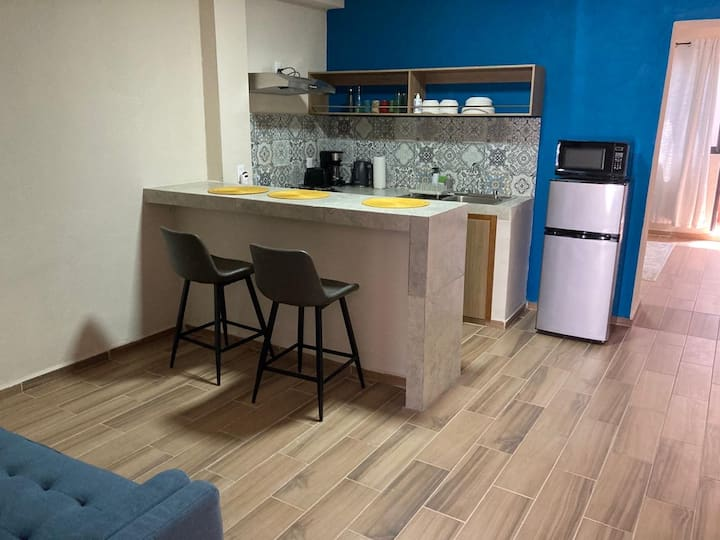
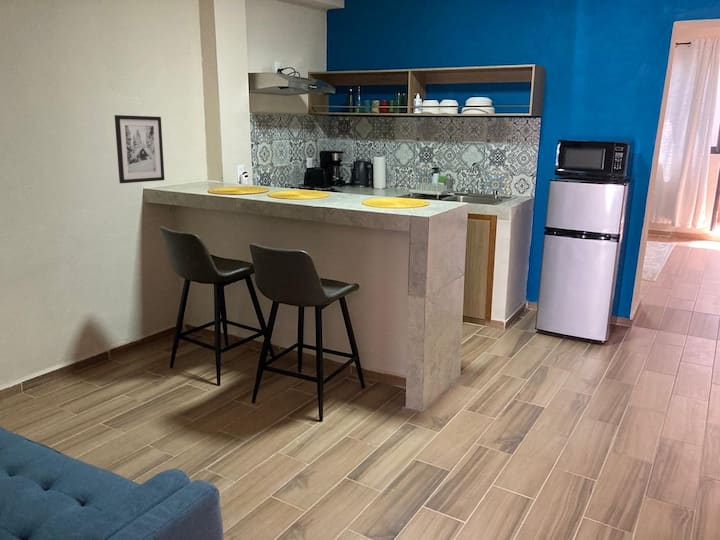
+ wall art [114,114,165,184]
